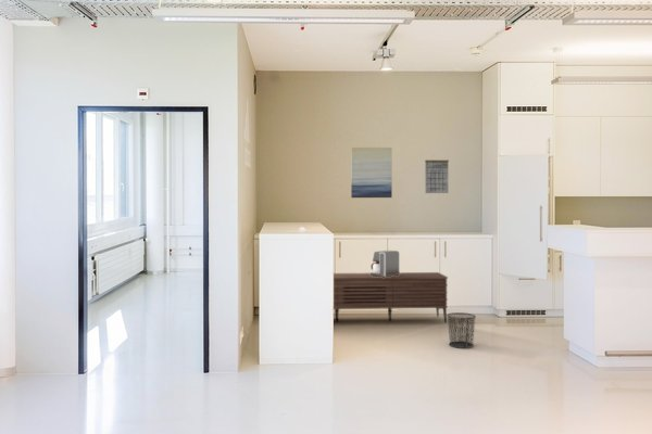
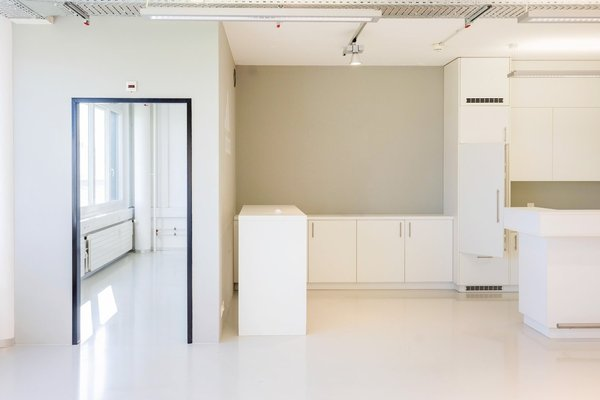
- waste bin [447,311,477,349]
- calendar [424,154,450,194]
- sideboard [333,271,449,324]
- coffee maker [369,250,401,278]
- wall art [350,146,393,199]
